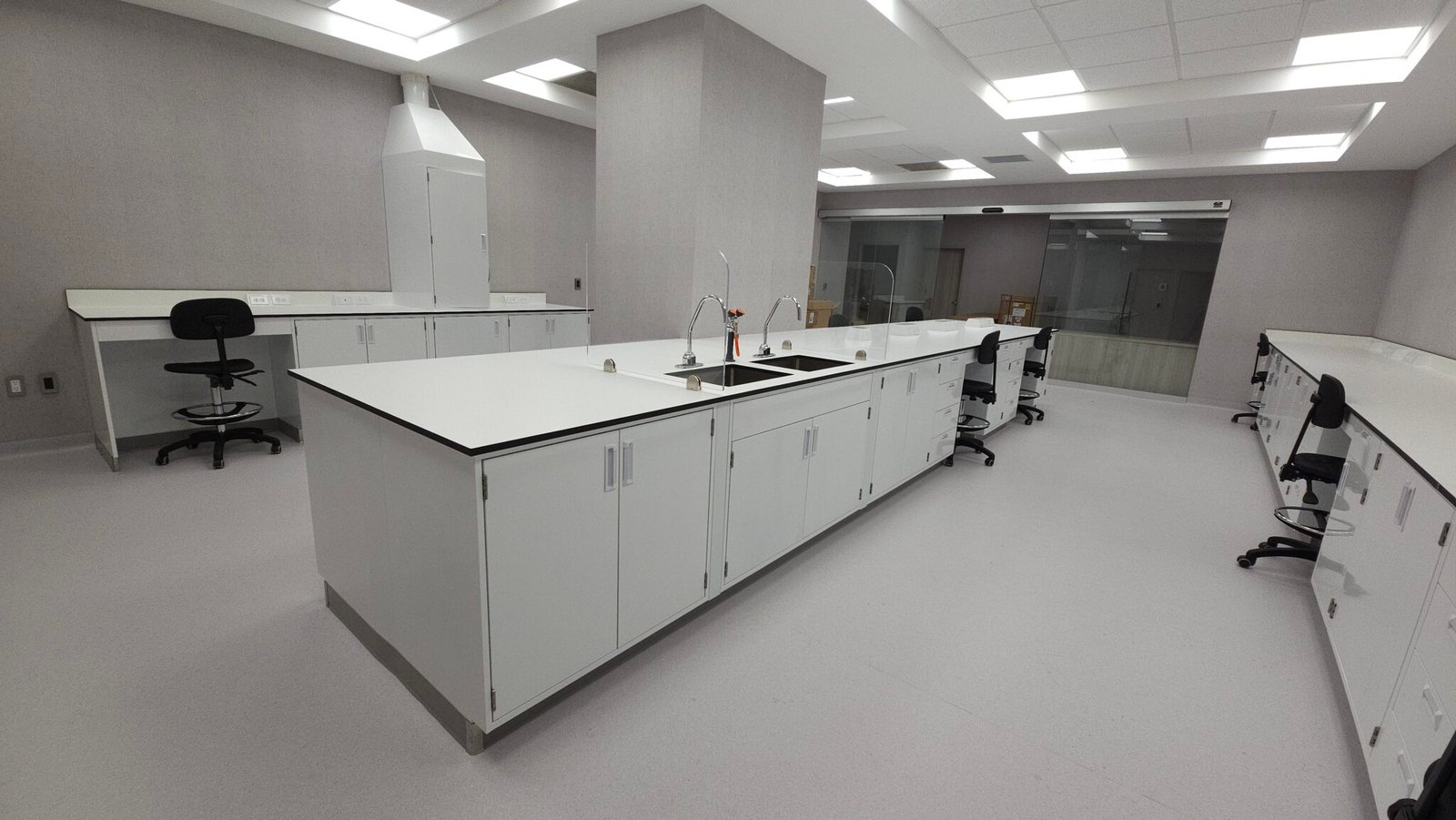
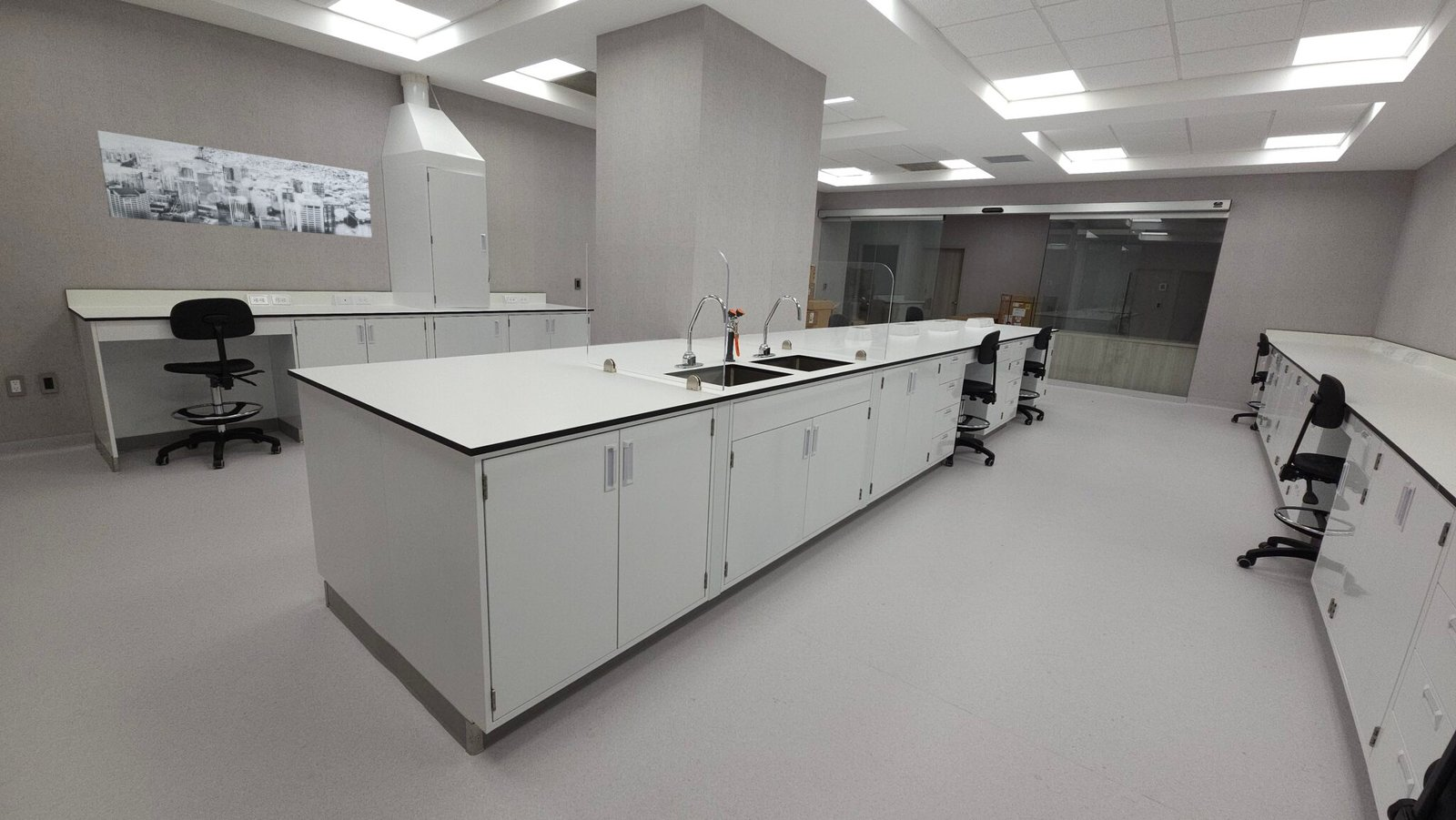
+ wall art [96,129,373,238]
